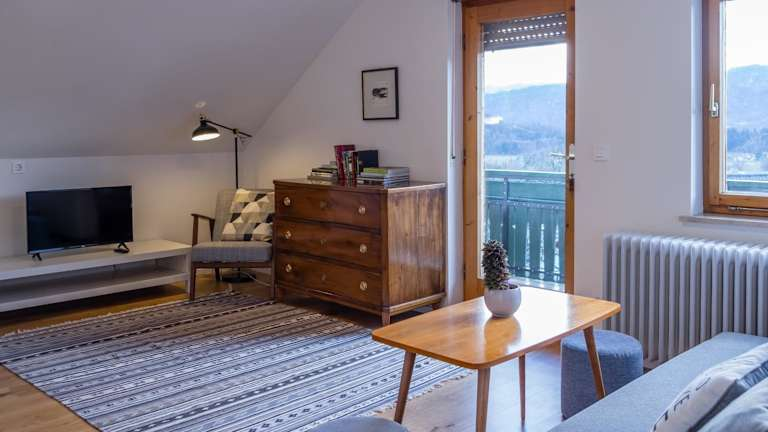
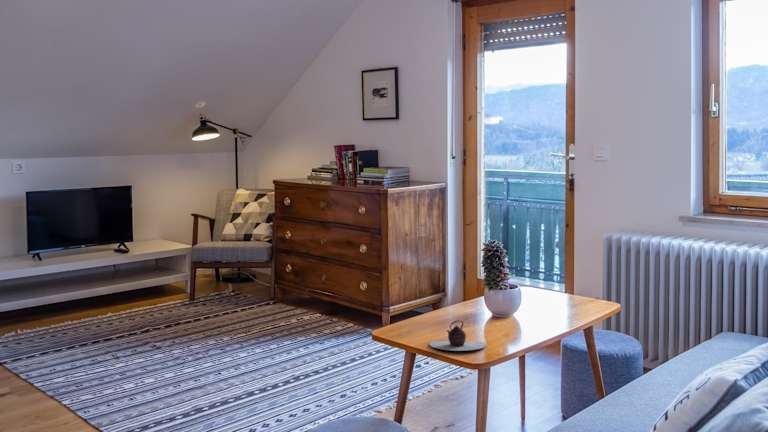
+ teapot [429,319,487,352]
